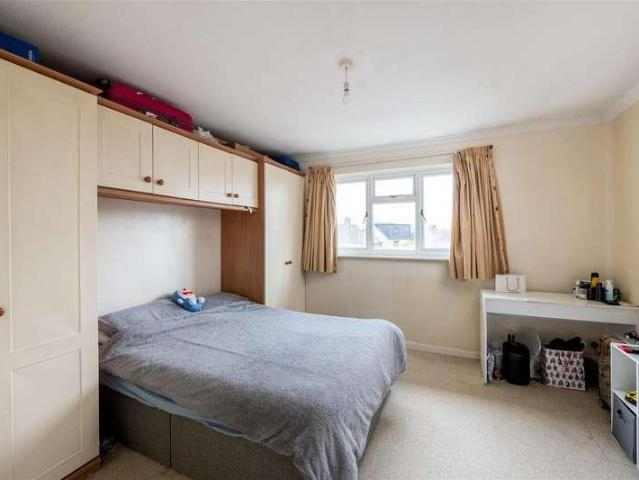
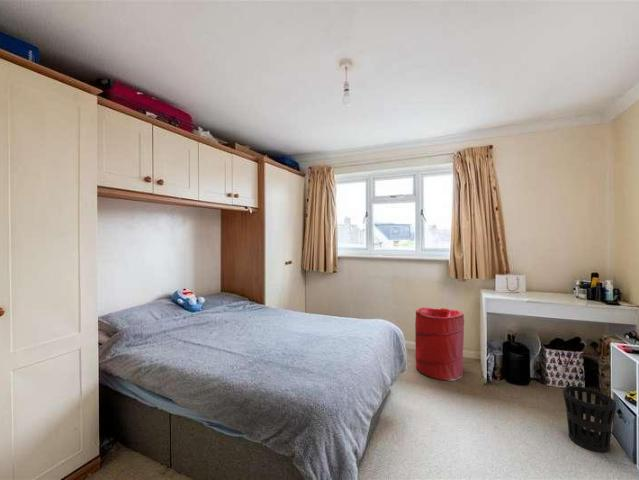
+ wastebasket [562,385,617,454]
+ laundry hamper [414,307,465,382]
